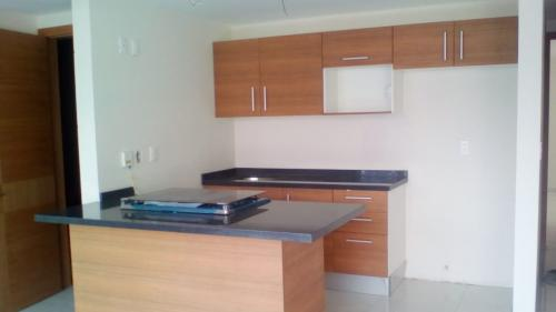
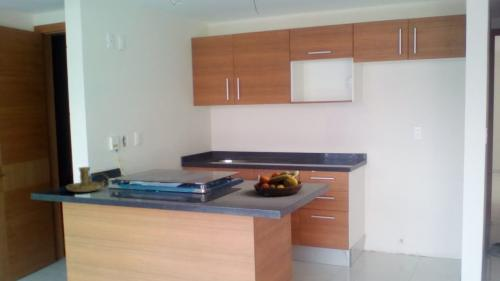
+ fruit bowl [253,170,304,197]
+ candle holder [65,166,111,193]
